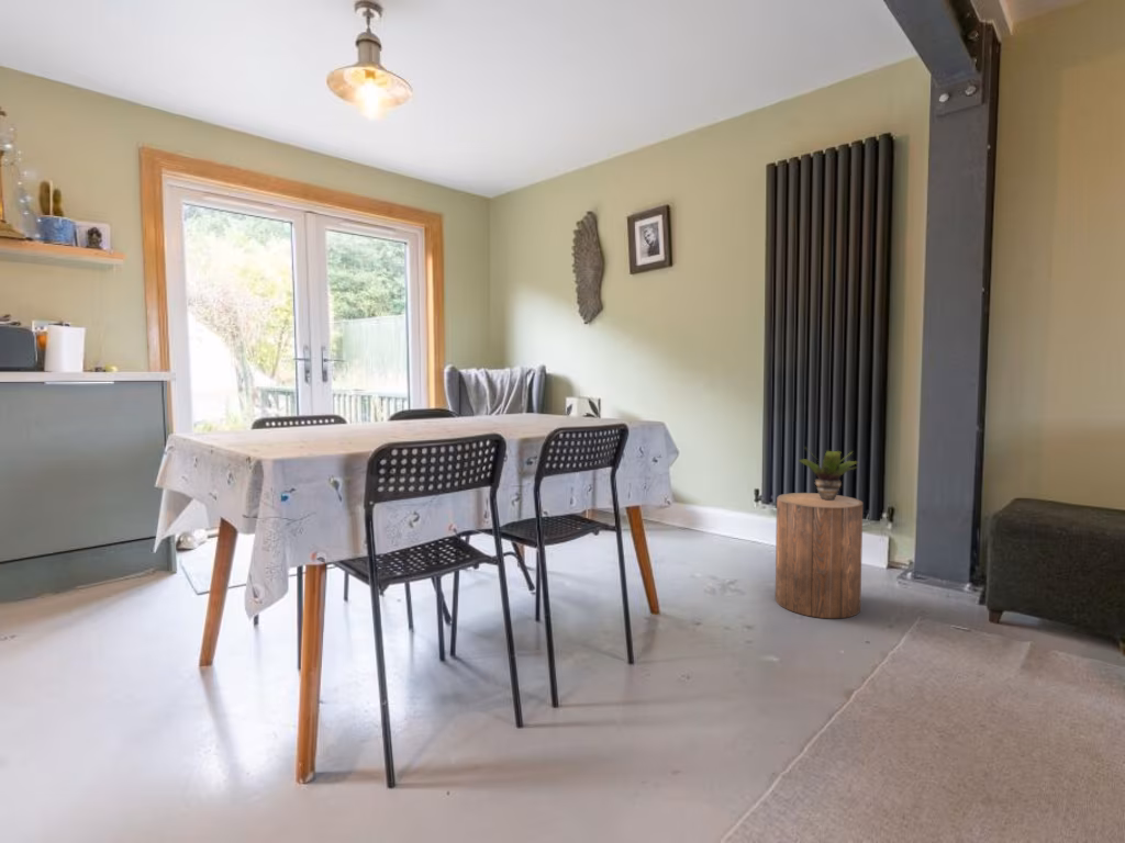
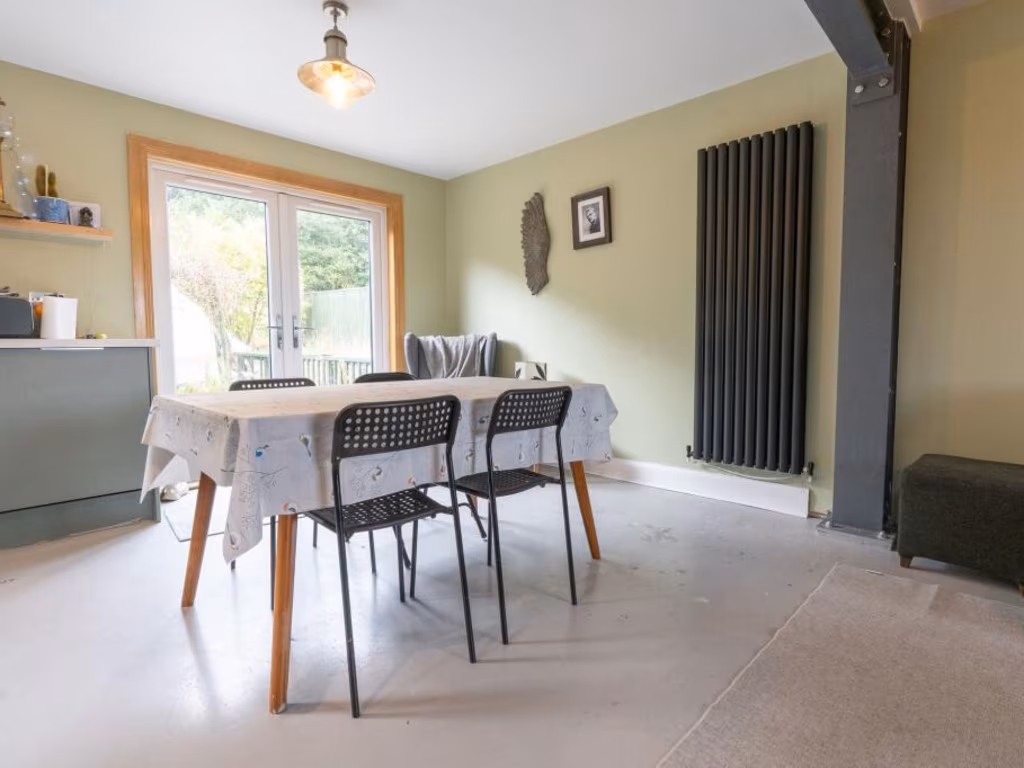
- stool [775,492,864,619]
- potted plant [797,446,859,501]
